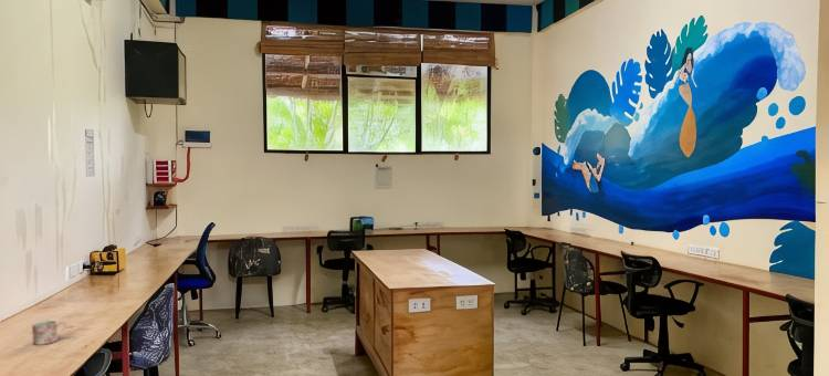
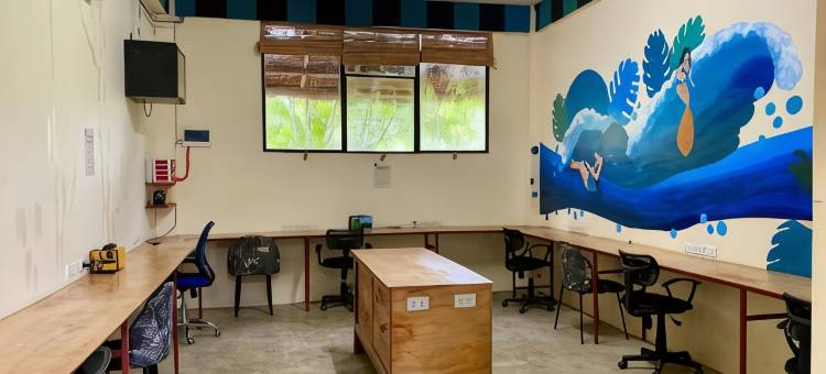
- mug [31,320,67,346]
